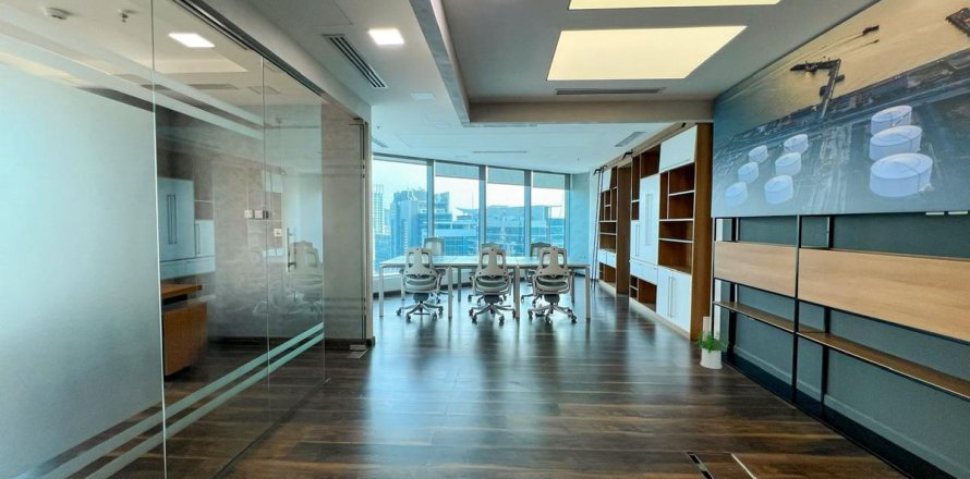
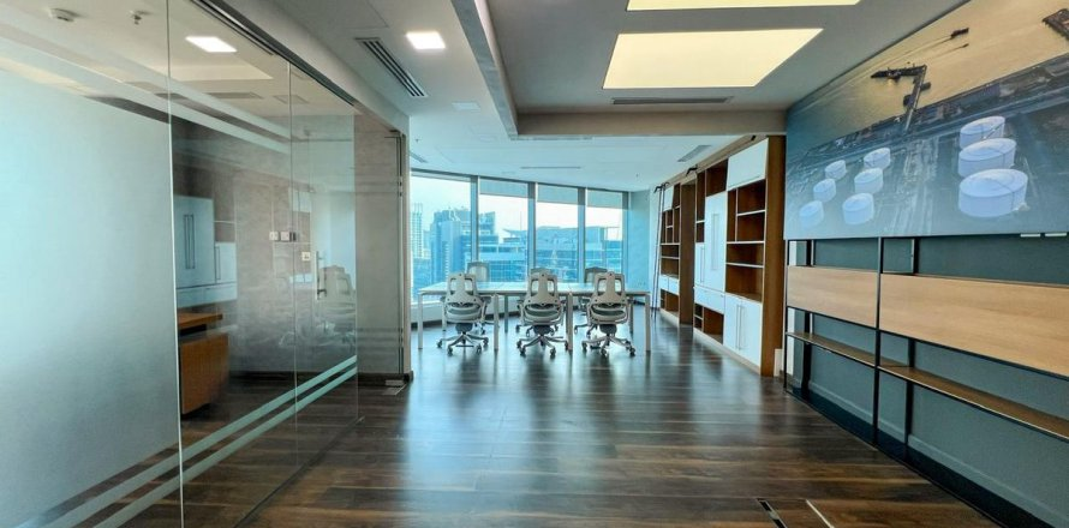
- potted plant [694,329,730,370]
